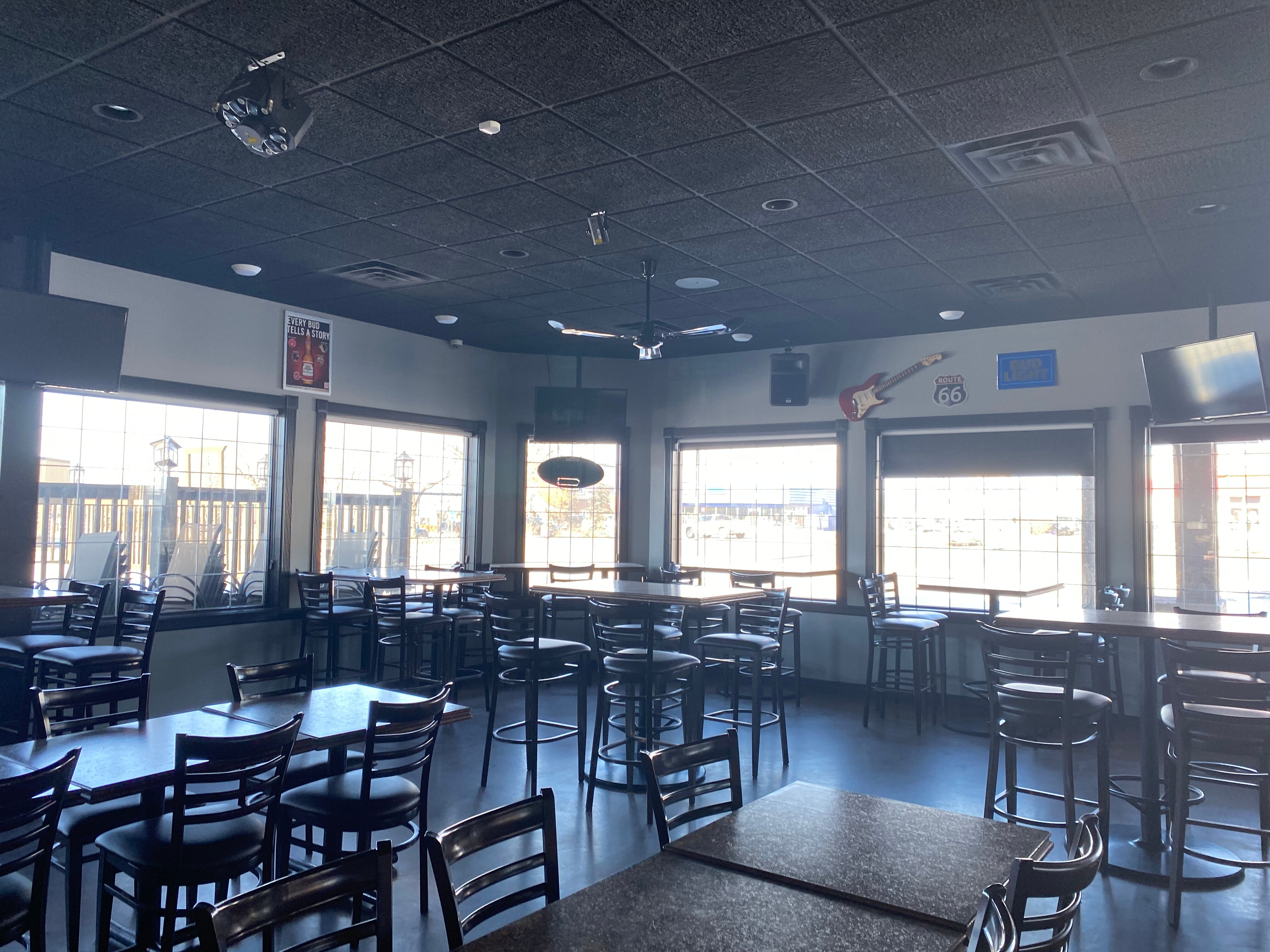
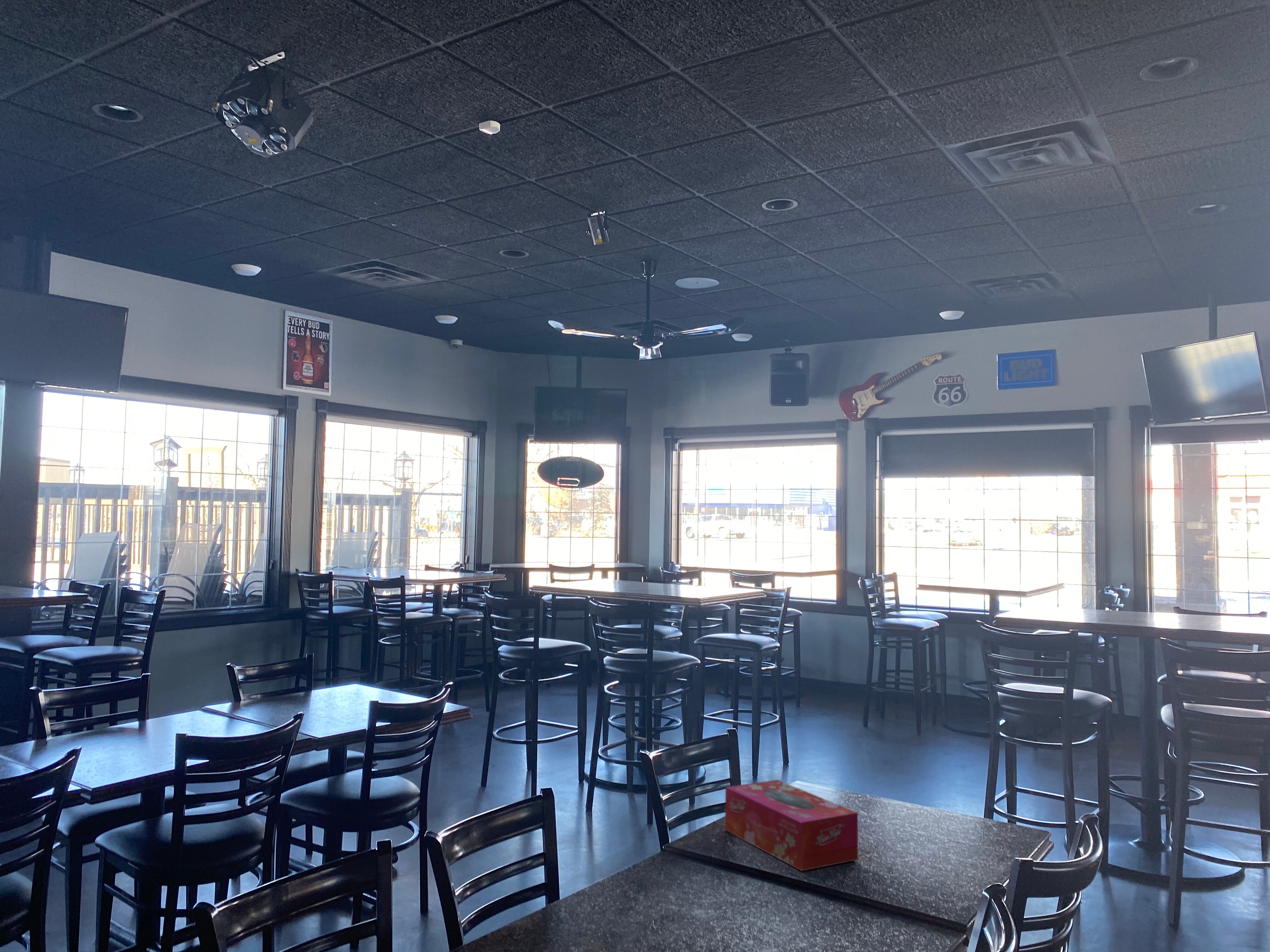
+ tissue box [725,779,858,871]
